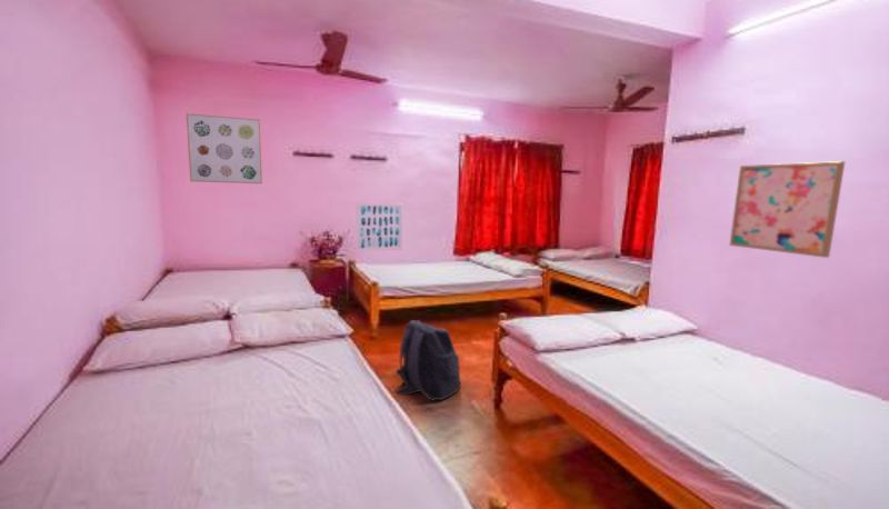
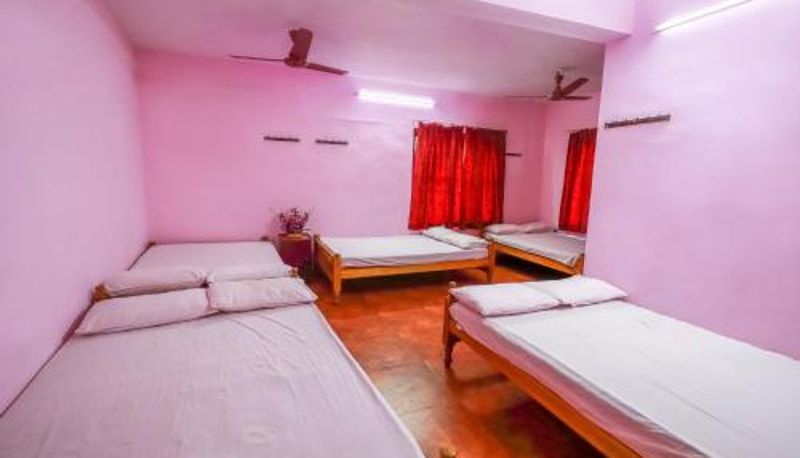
- wall art [729,160,847,259]
- wall art [186,112,263,184]
- backpack [393,319,462,402]
- wall art [356,202,403,252]
